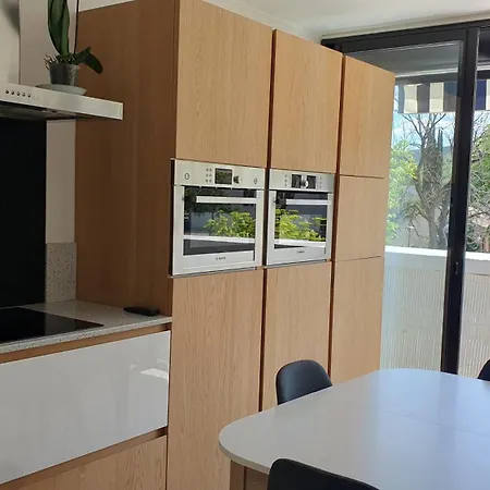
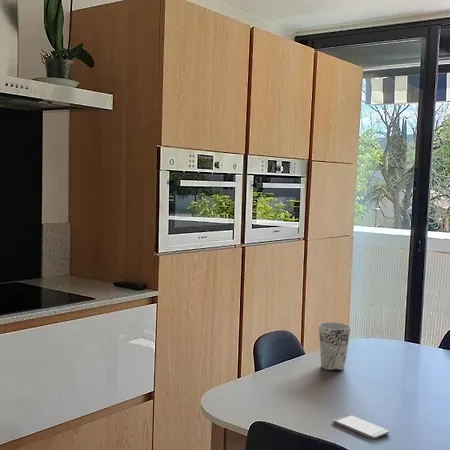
+ cup [318,321,352,372]
+ smartphone [332,413,390,440]
